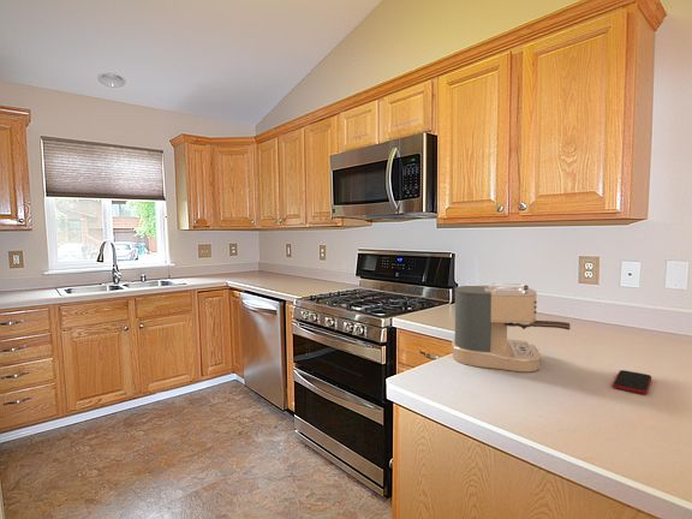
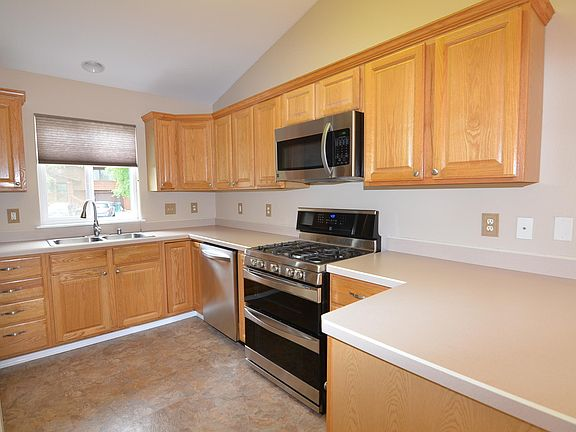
- coffee maker [451,282,572,372]
- smartphone [612,369,652,395]
